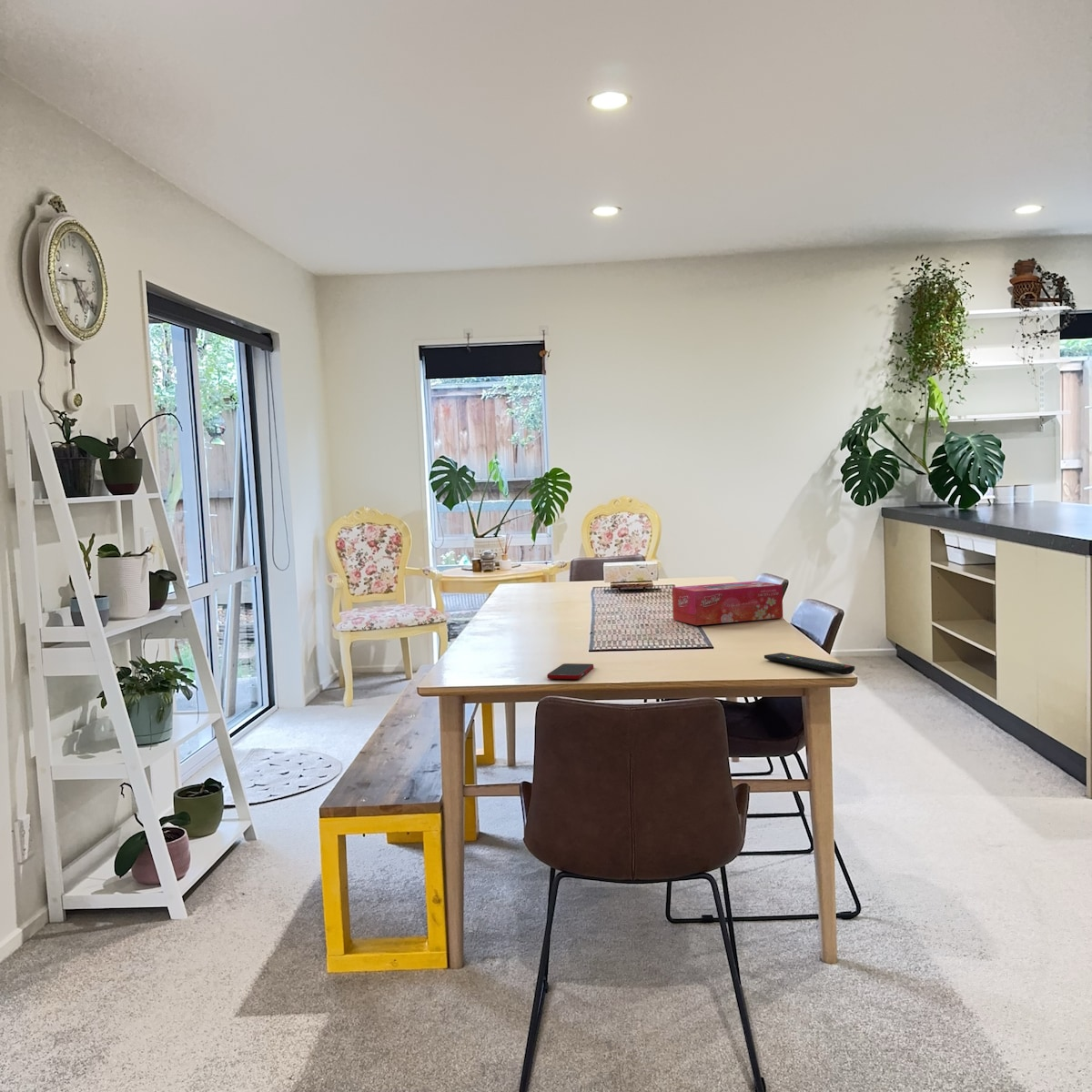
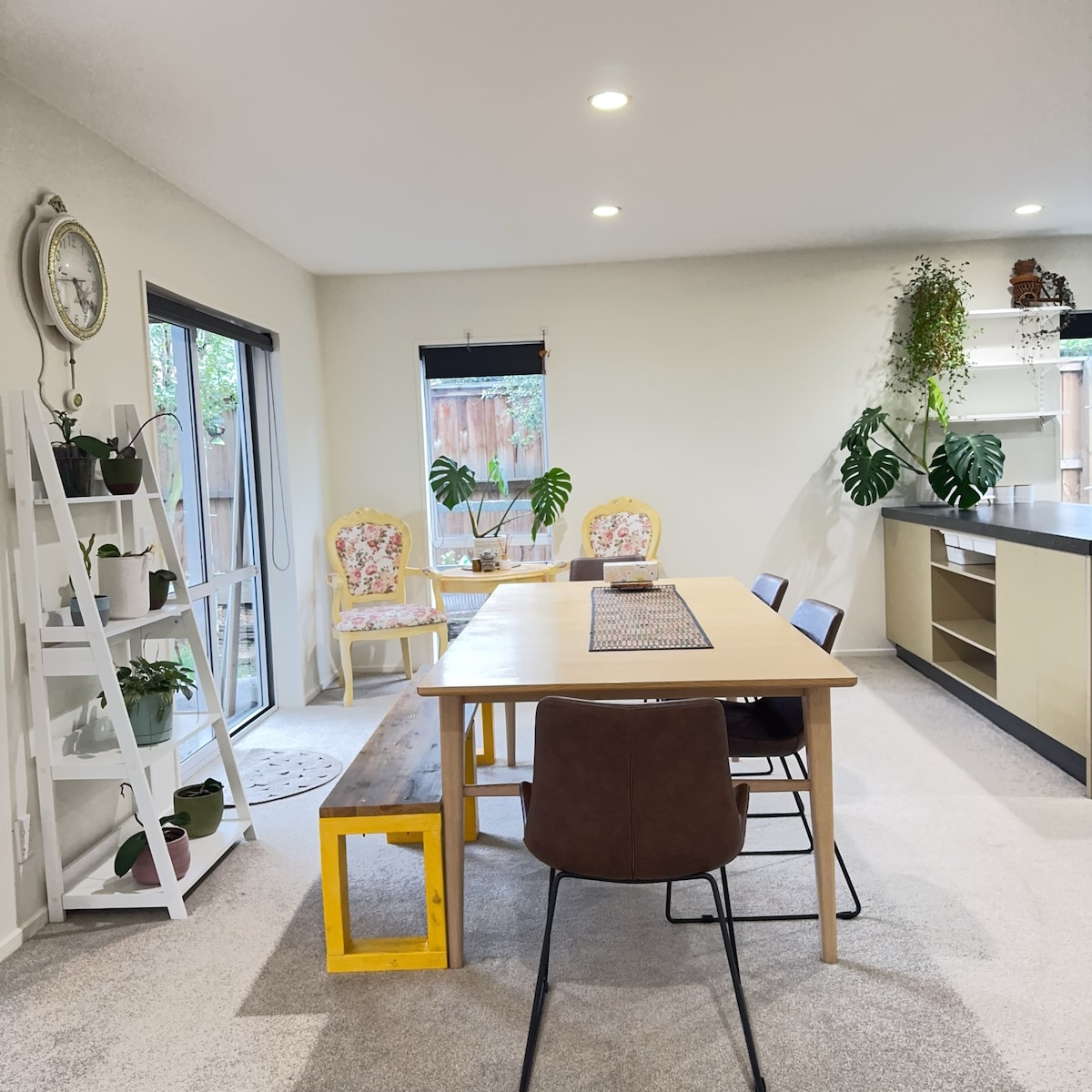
- cell phone [546,662,594,680]
- remote control [763,652,855,675]
- tissue box [672,581,784,626]
